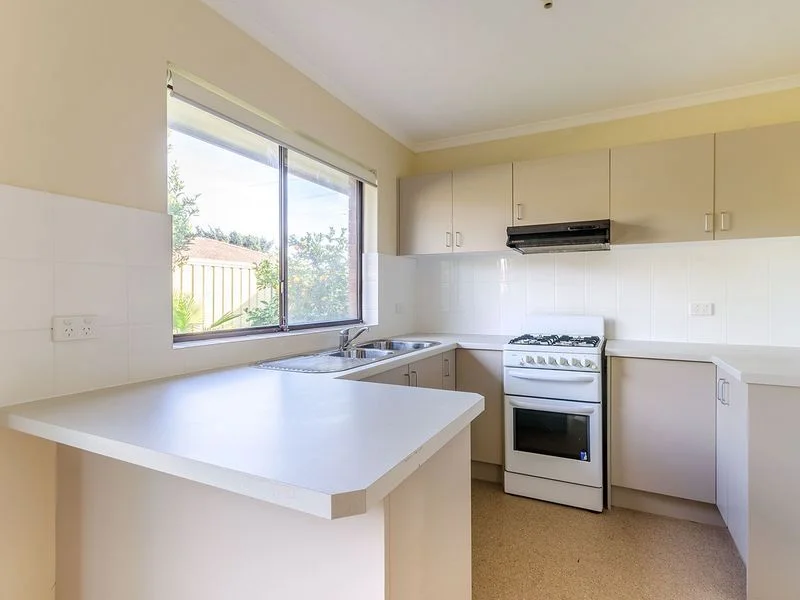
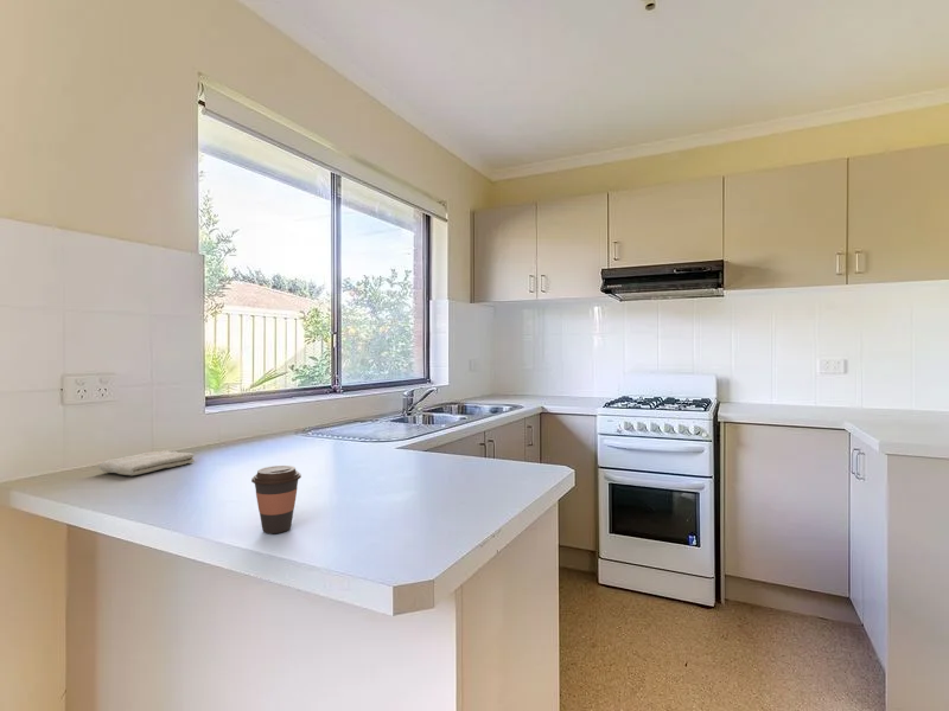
+ washcloth [97,449,196,476]
+ coffee cup [250,465,302,534]
